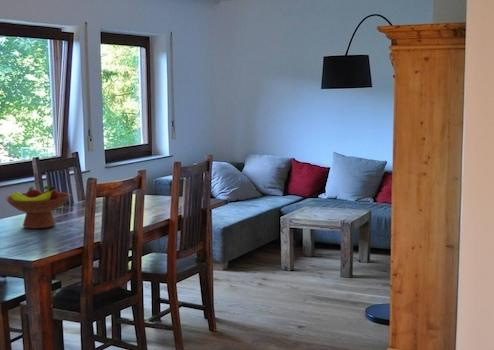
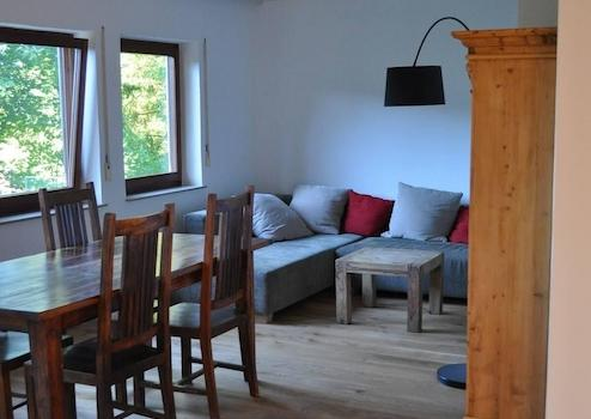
- fruit bowl [4,185,72,230]
